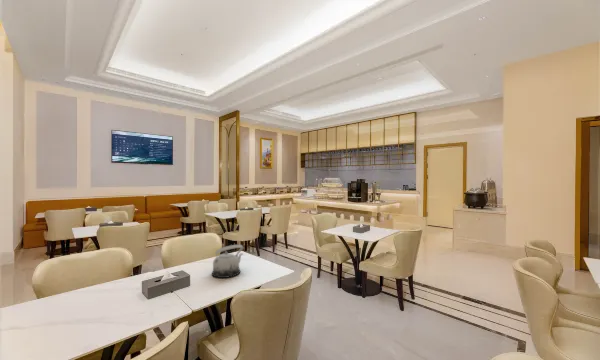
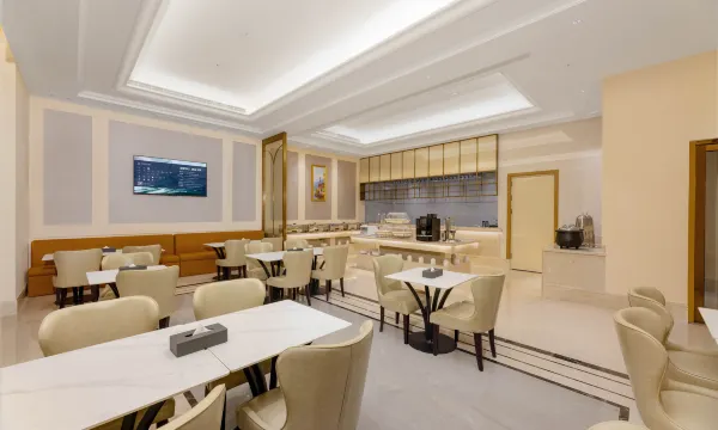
- teapot [211,244,244,279]
